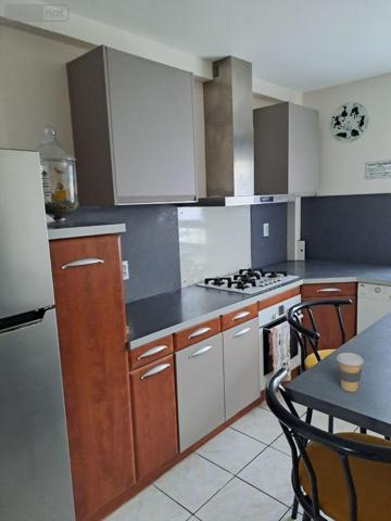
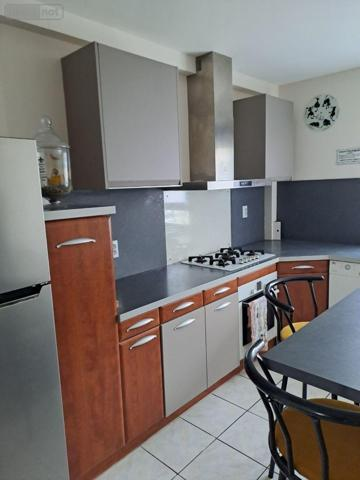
- coffee cup [336,352,365,393]
